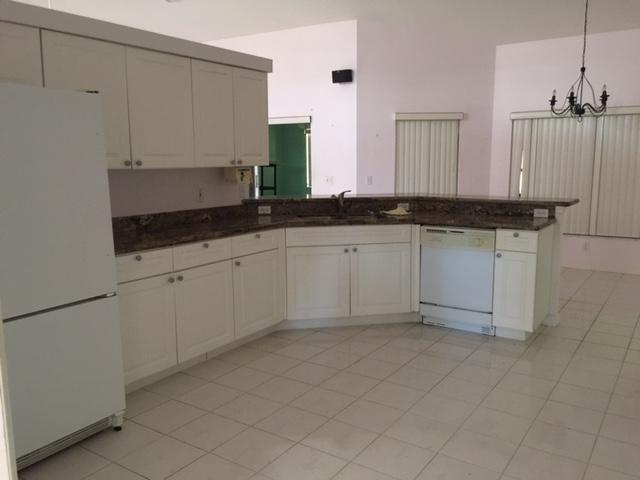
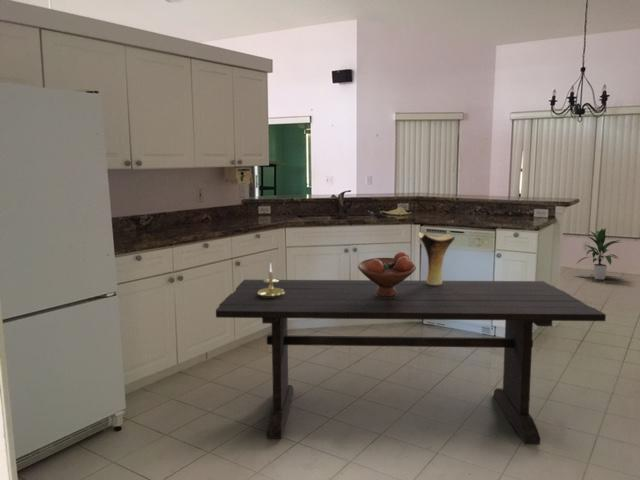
+ candle holder [258,262,285,298]
+ dining table [215,279,607,446]
+ fruit bowl [357,251,417,298]
+ indoor plant [576,227,624,280]
+ vase [417,231,456,285]
